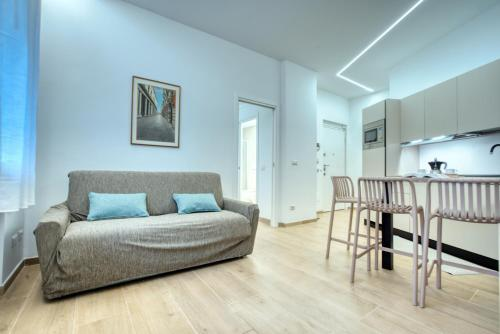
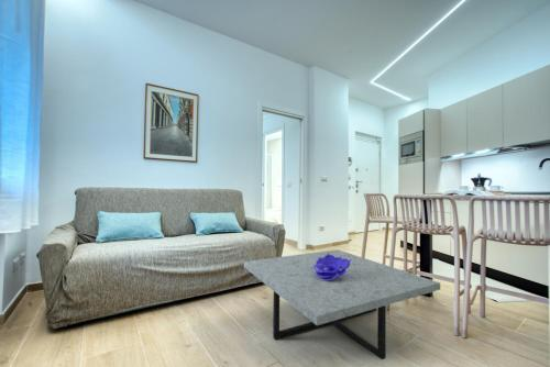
+ decorative bowl [312,254,351,280]
+ coffee table [243,248,441,360]
